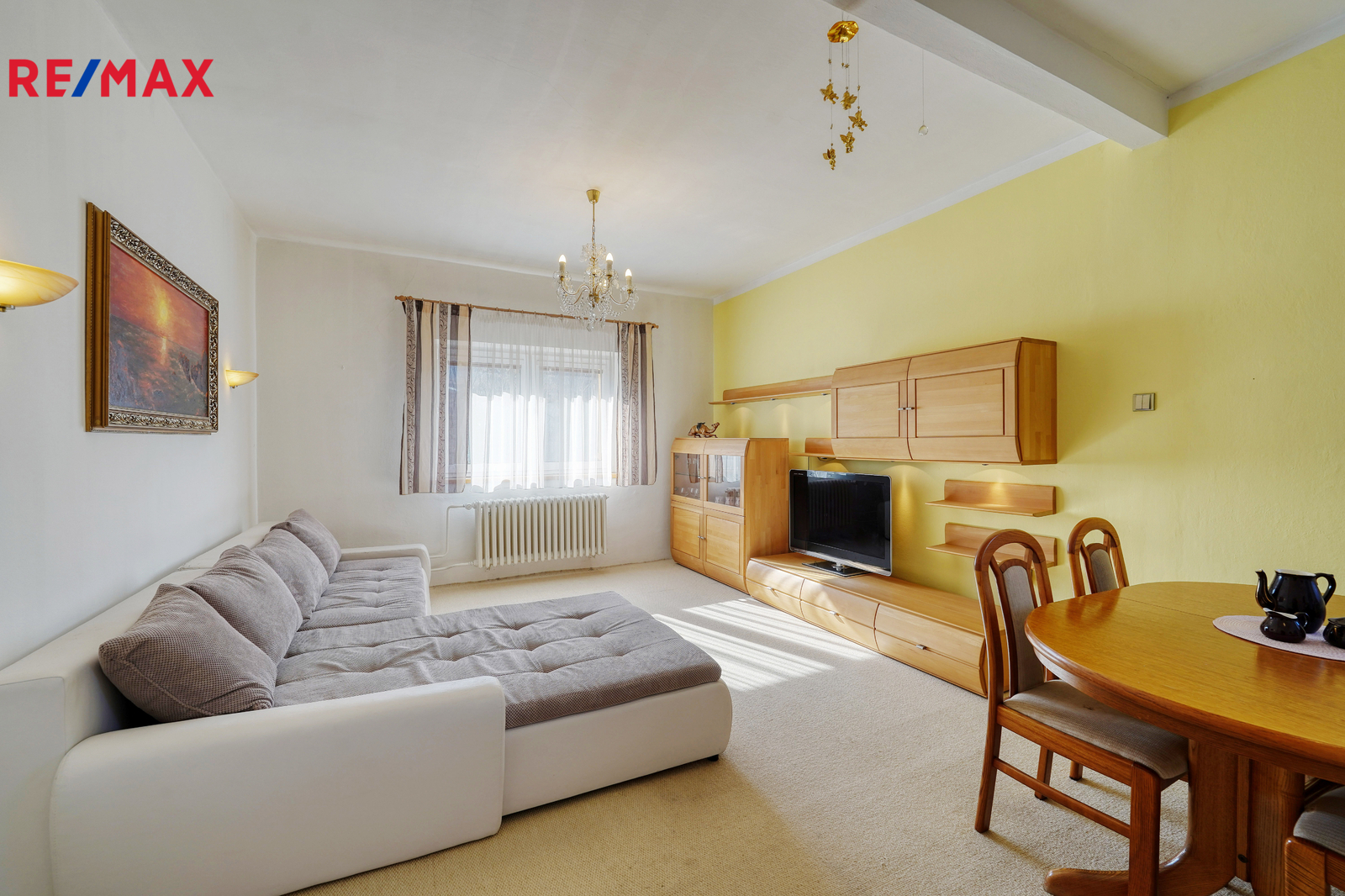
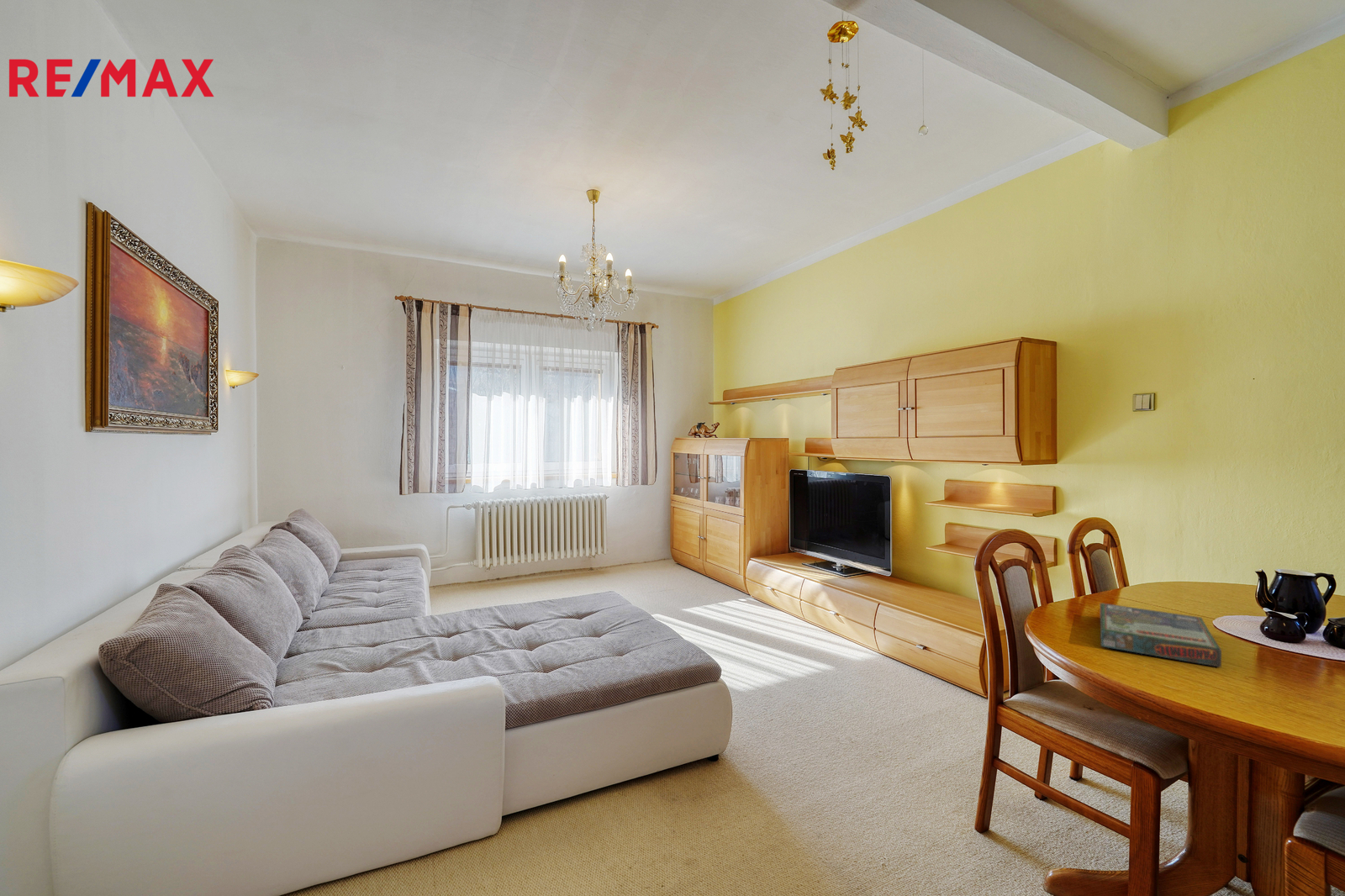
+ board game [1100,602,1222,668]
